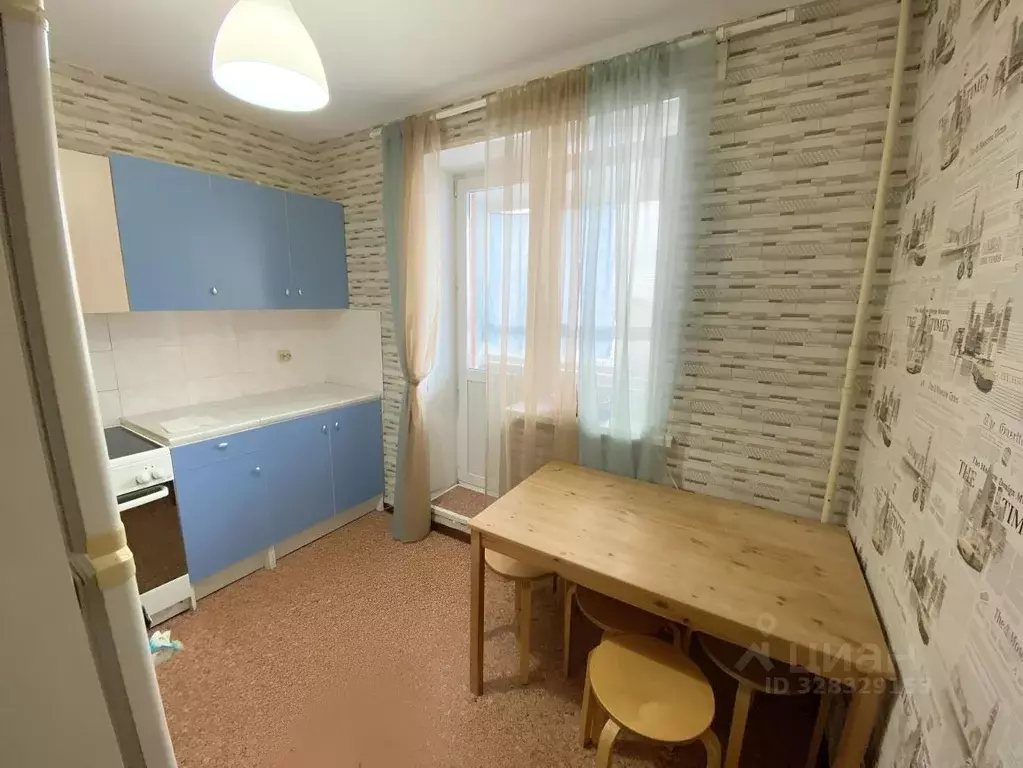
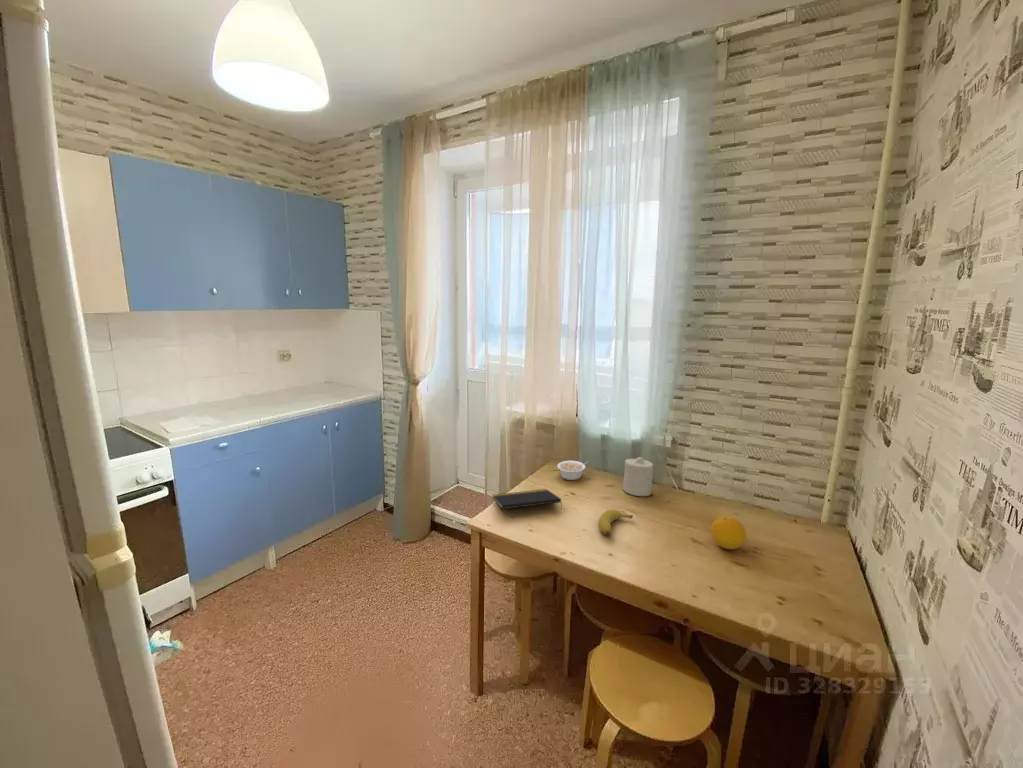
+ legume [556,460,590,481]
+ banana [597,509,634,536]
+ notepad [491,488,563,510]
+ fruit [710,516,747,550]
+ candle [621,456,654,497]
